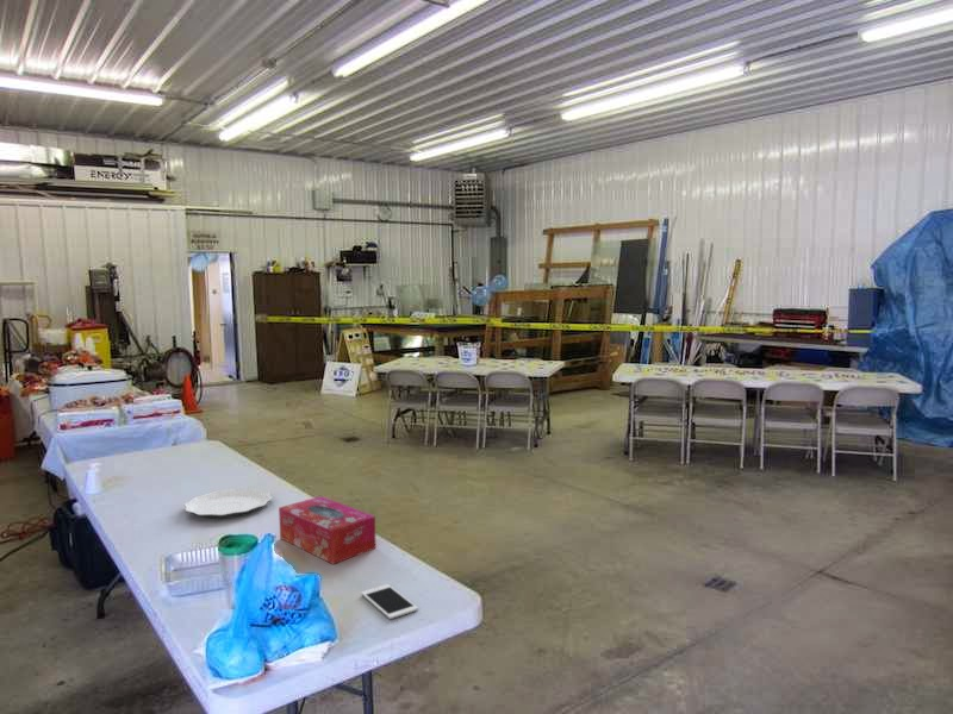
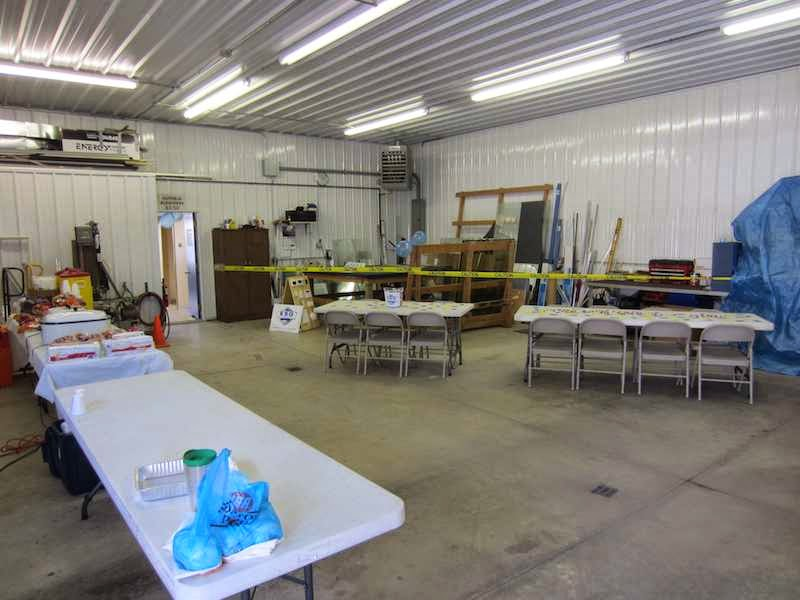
- tissue box [278,495,376,565]
- cell phone [360,583,419,620]
- plate [183,488,274,519]
